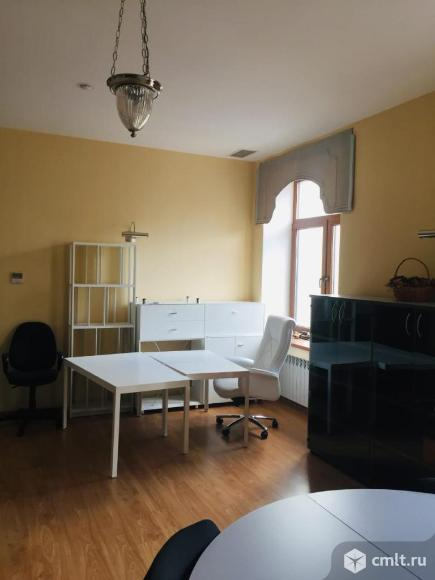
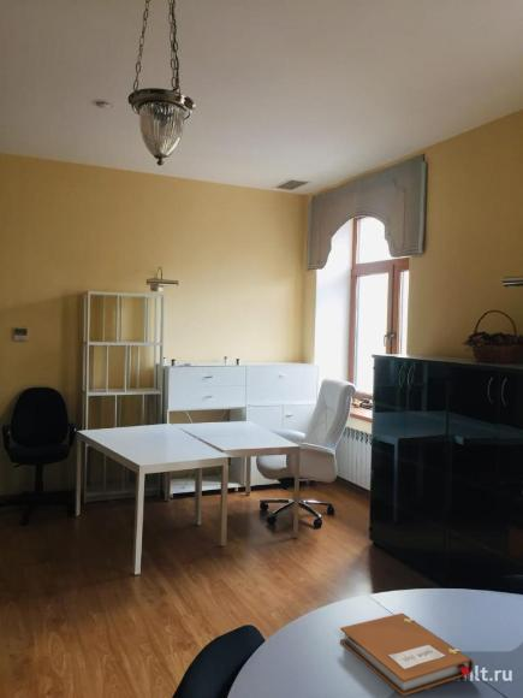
+ notebook [339,613,475,697]
